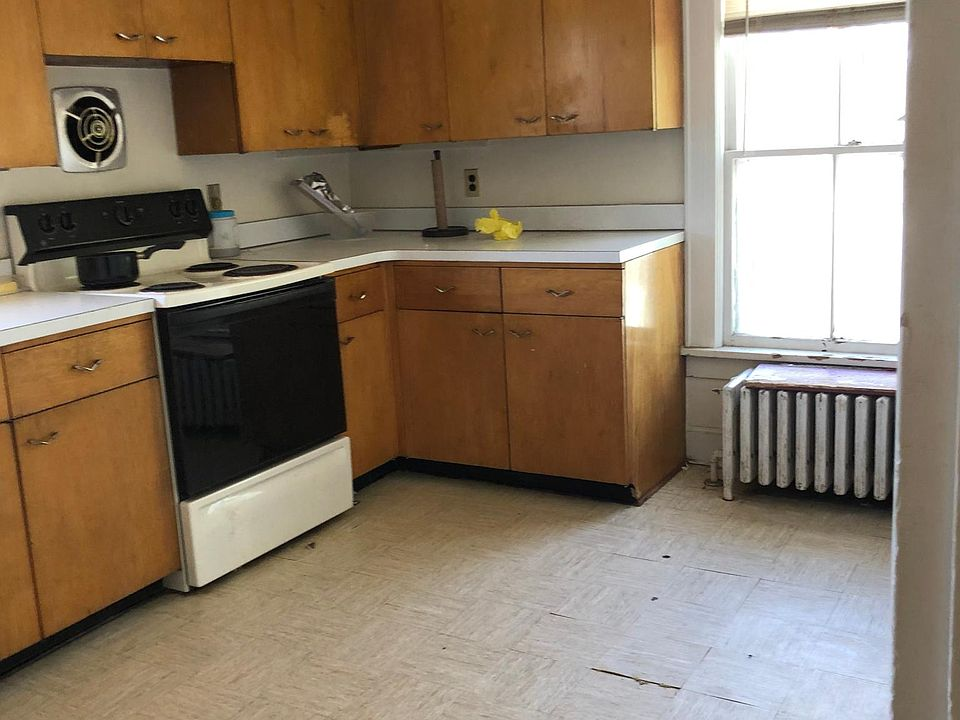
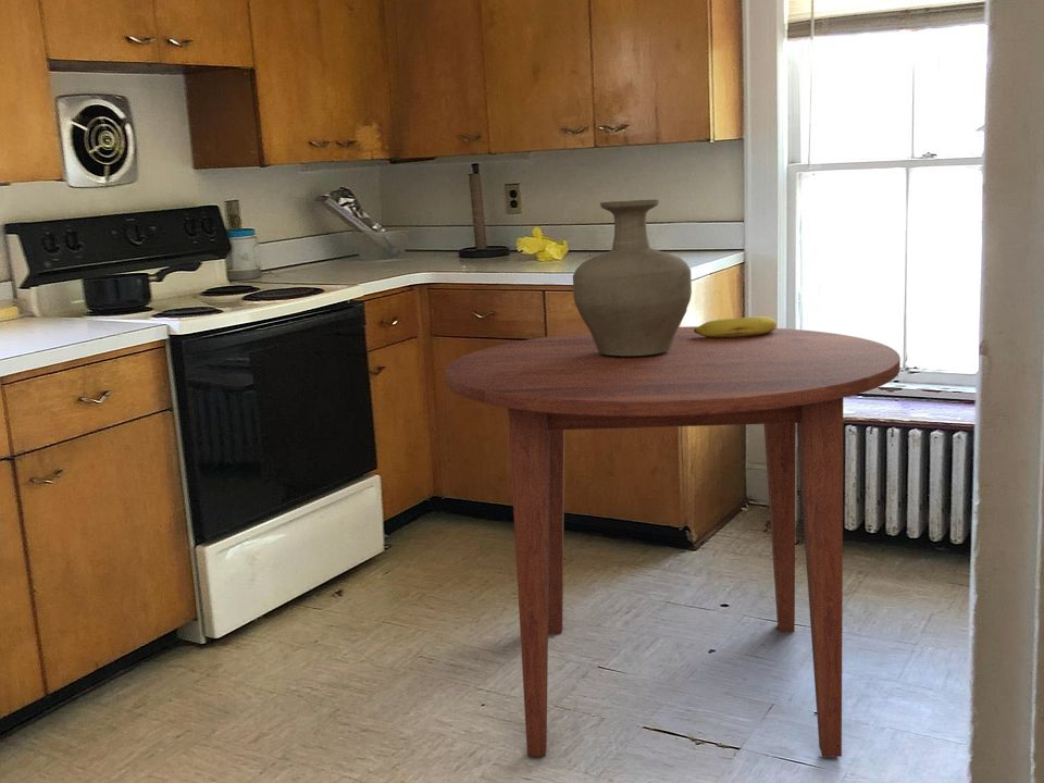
+ dining table [444,325,902,758]
+ fruit [694,315,778,338]
+ vase [572,199,693,357]
